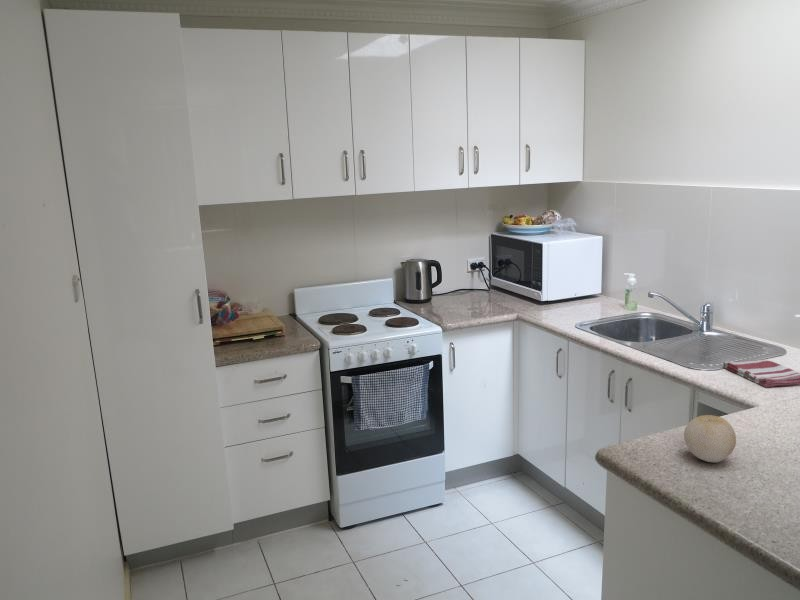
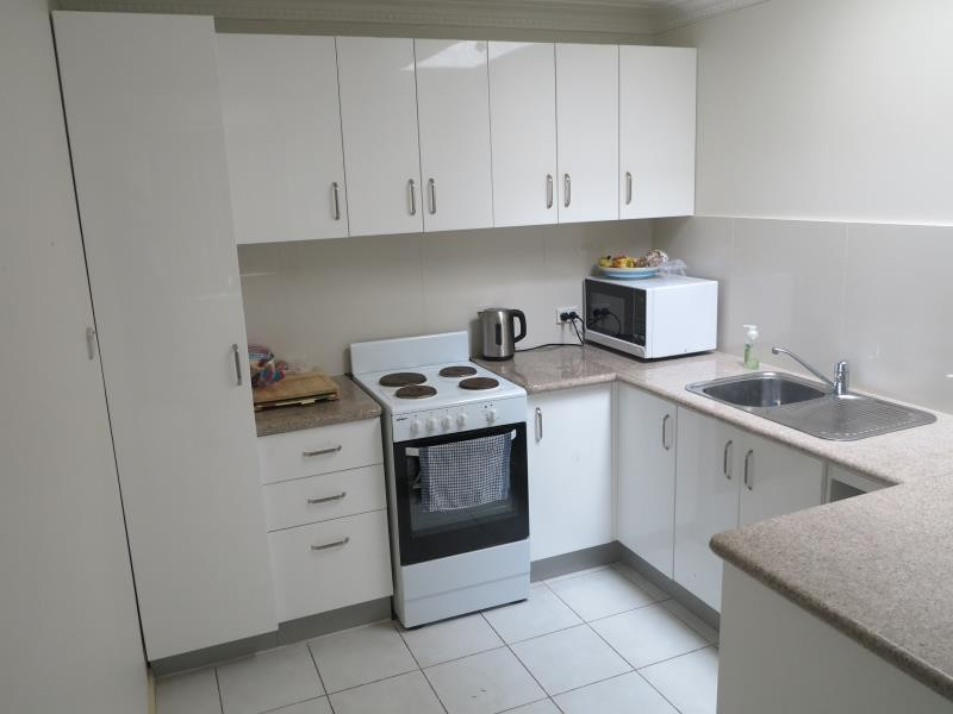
- dish towel [722,358,800,389]
- fruit [683,414,737,463]
